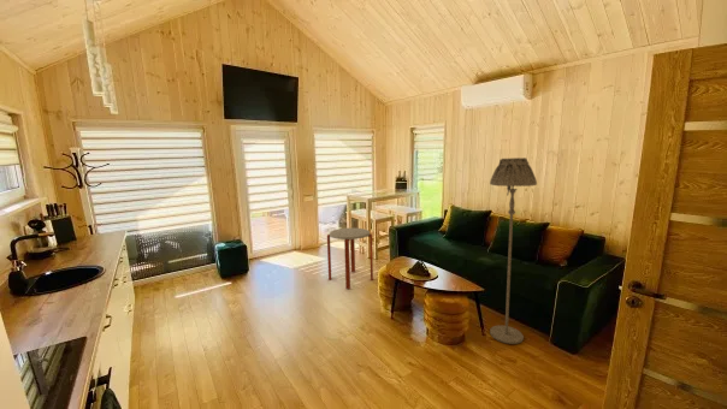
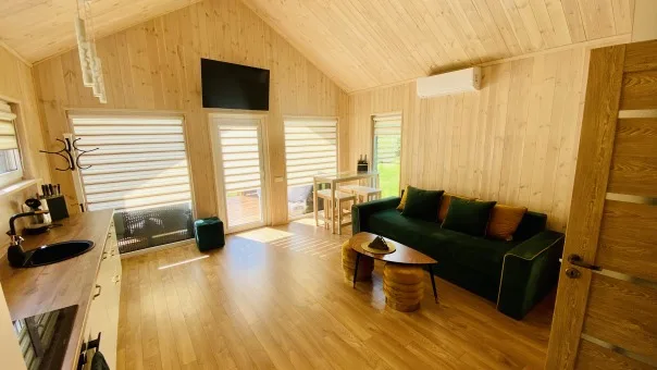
- floor lamp [489,156,538,345]
- side table [326,227,374,290]
